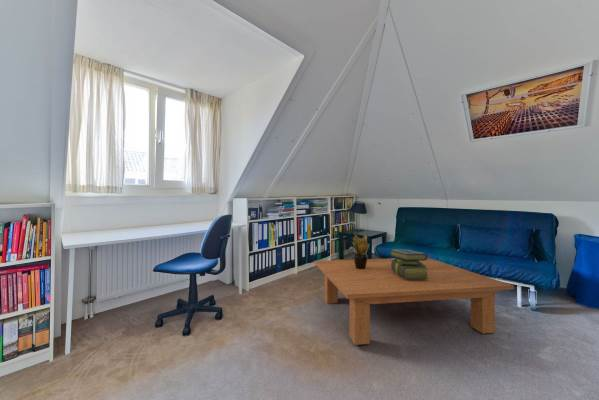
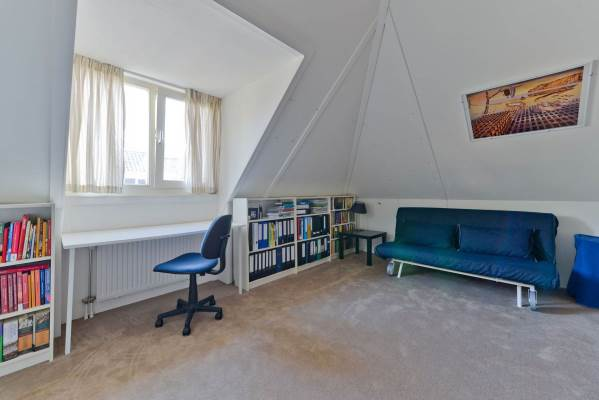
- coffee table [314,257,515,346]
- stack of books [389,249,429,280]
- potted plant [349,232,370,269]
